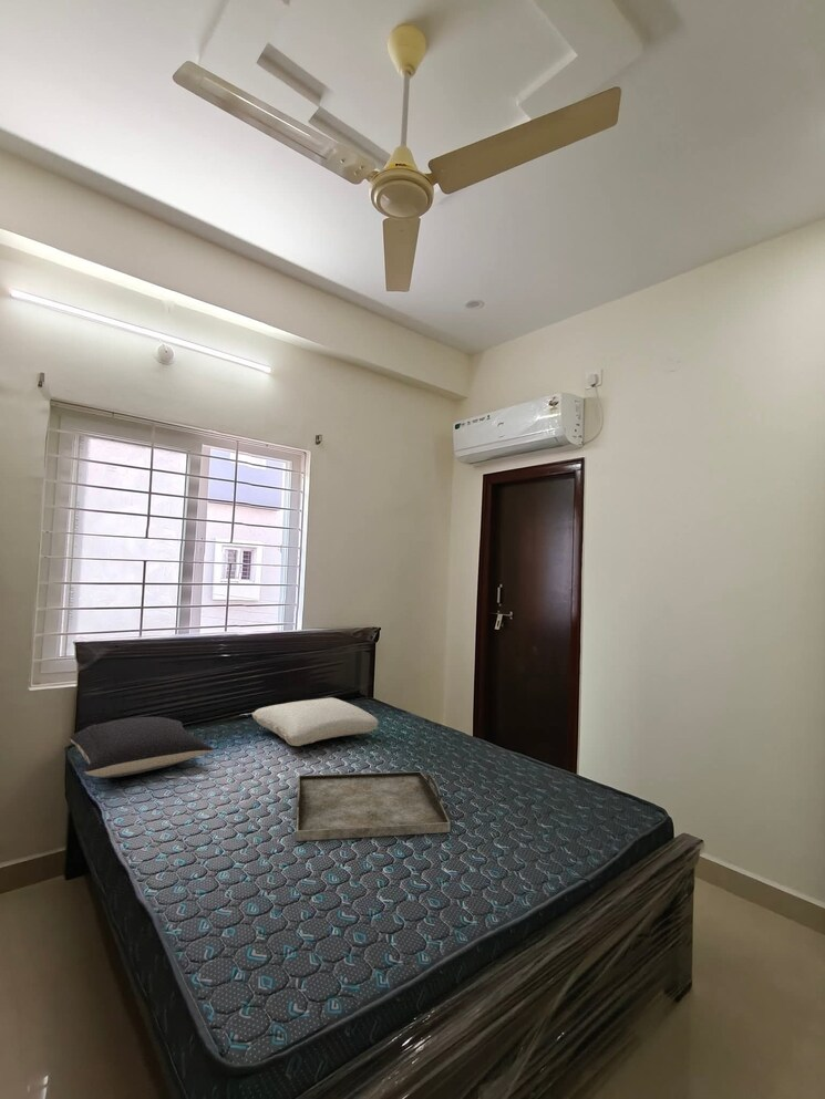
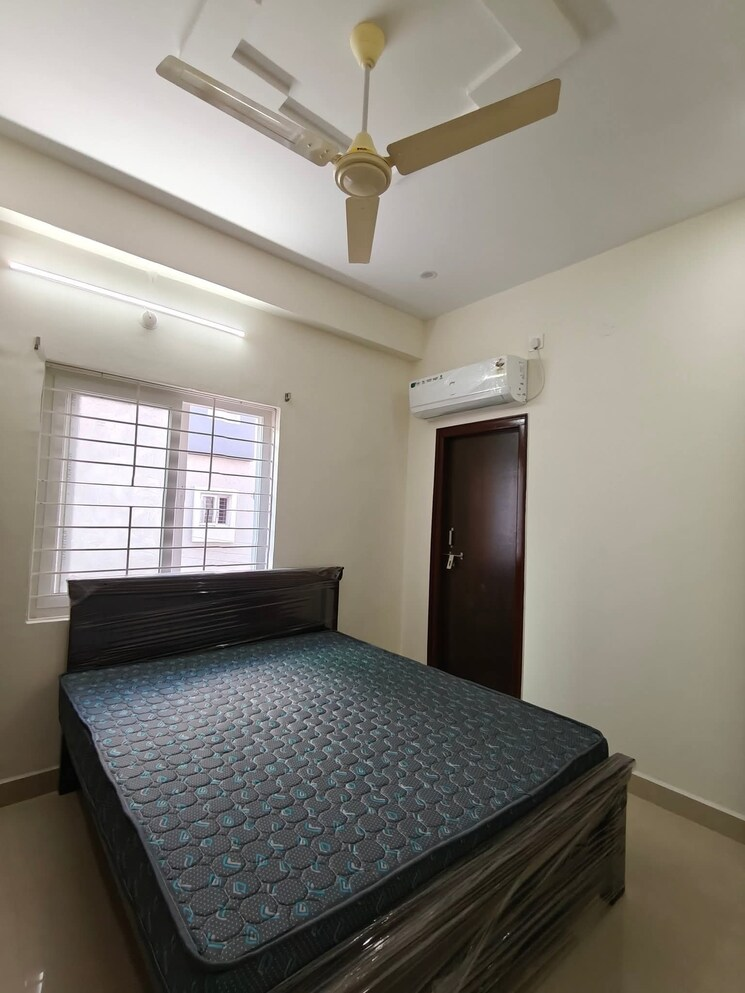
- pillow [250,697,379,747]
- serving tray [295,770,451,842]
- pillow [69,716,214,779]
